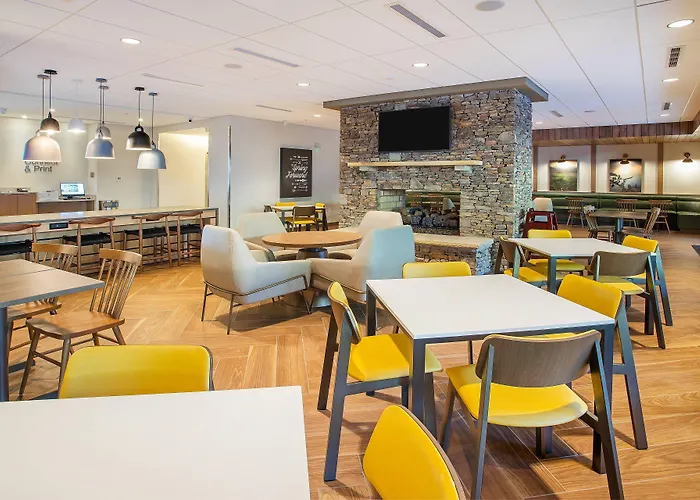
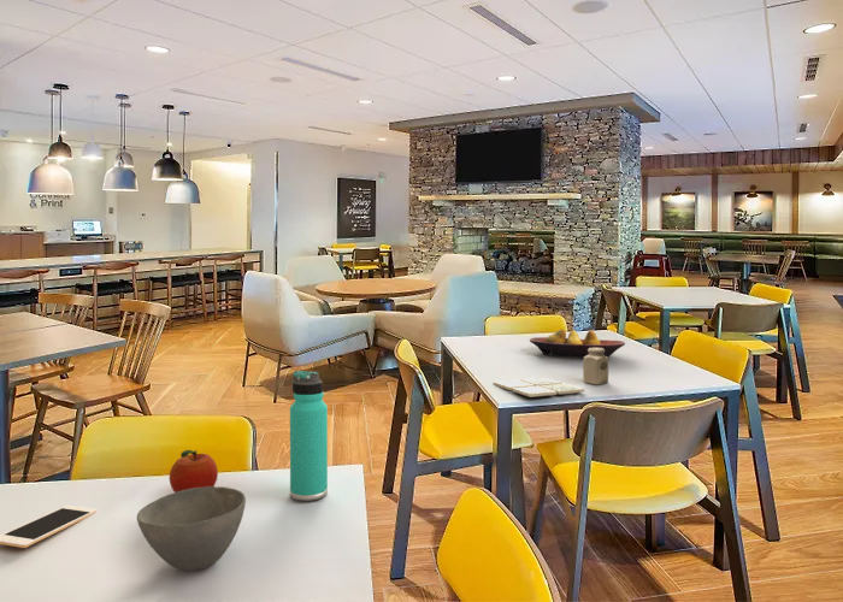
+ cell phone [0,504,98,549]
+ bowl [136,485,247,572]
+ salt shaker [582,348,611,385]
+ drink coaster [493,377,585,399]
+ fruit [169,449,219,492]
+ thermos bottle [289,370,329,502]
+ fruit bowl [529,329,626,359]
